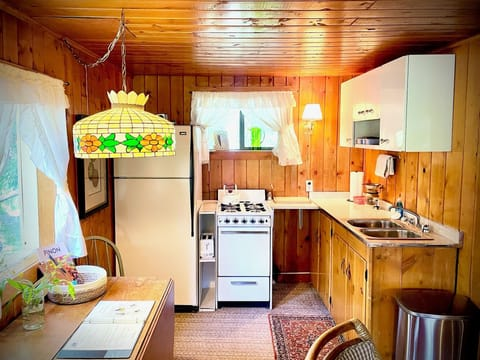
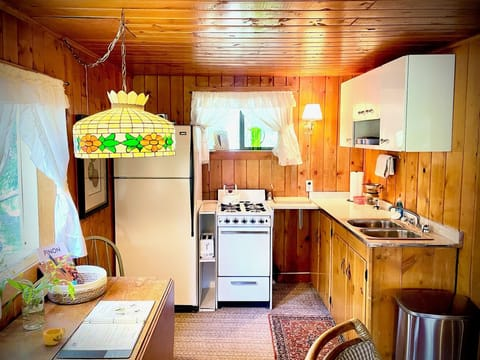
+ cup [42,326,67,346]
